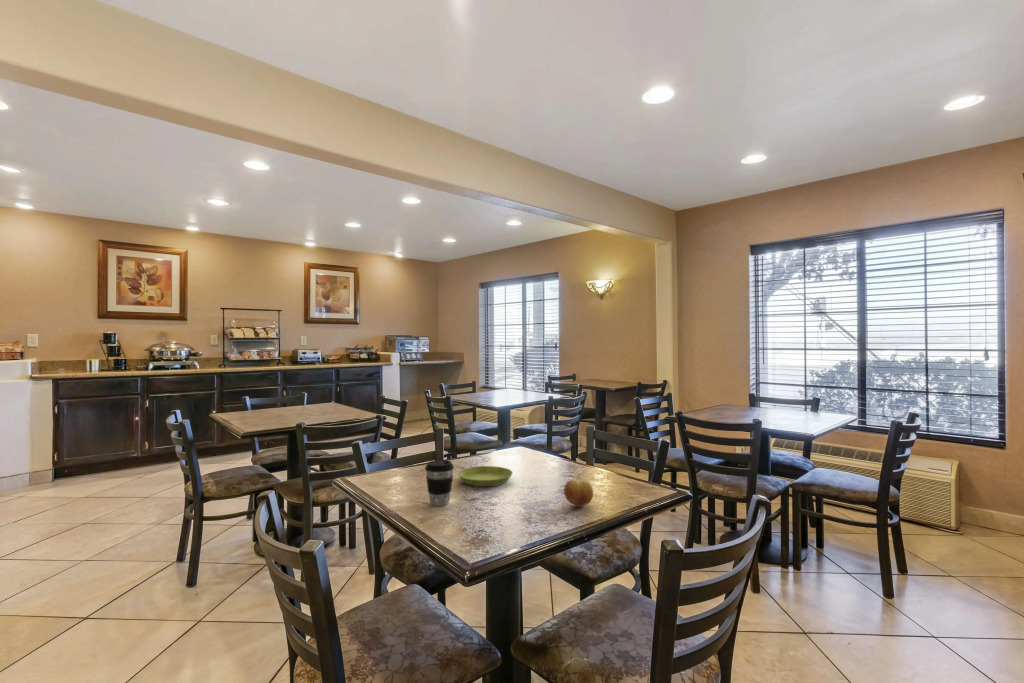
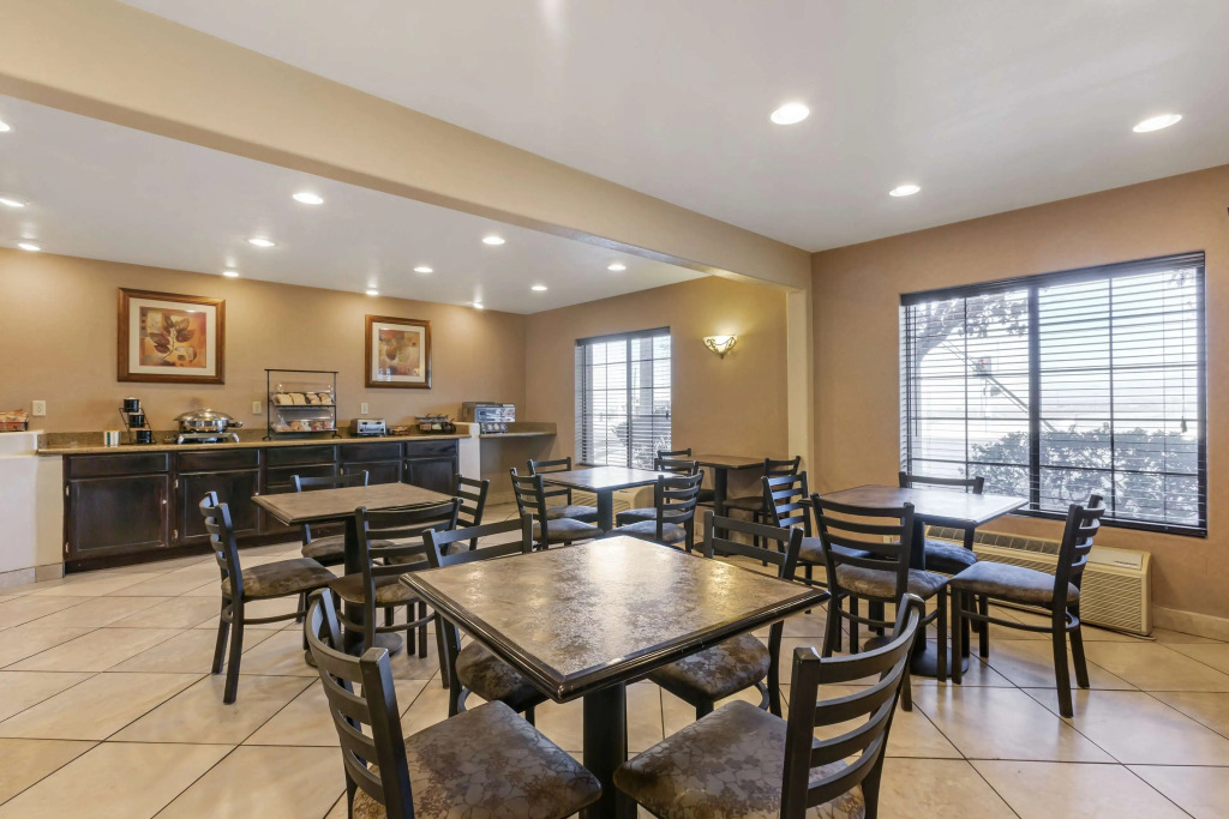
- fruit [563,479,594,507]
- coffee cup [424,459,455,507]
- saucer [457,465,514,487]
